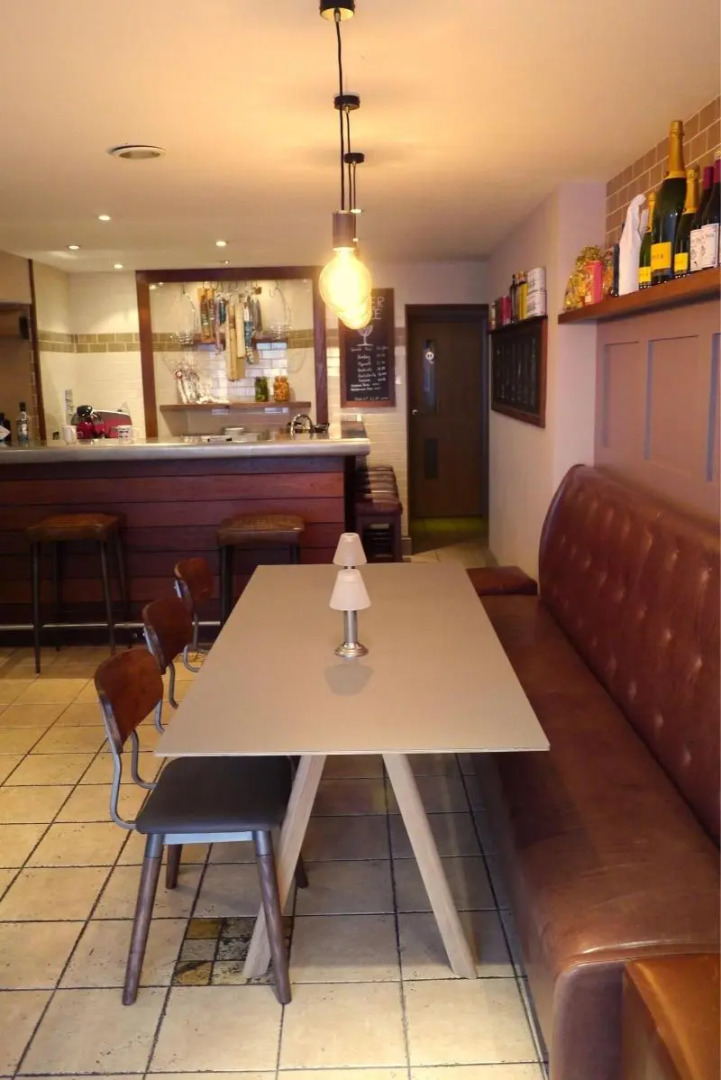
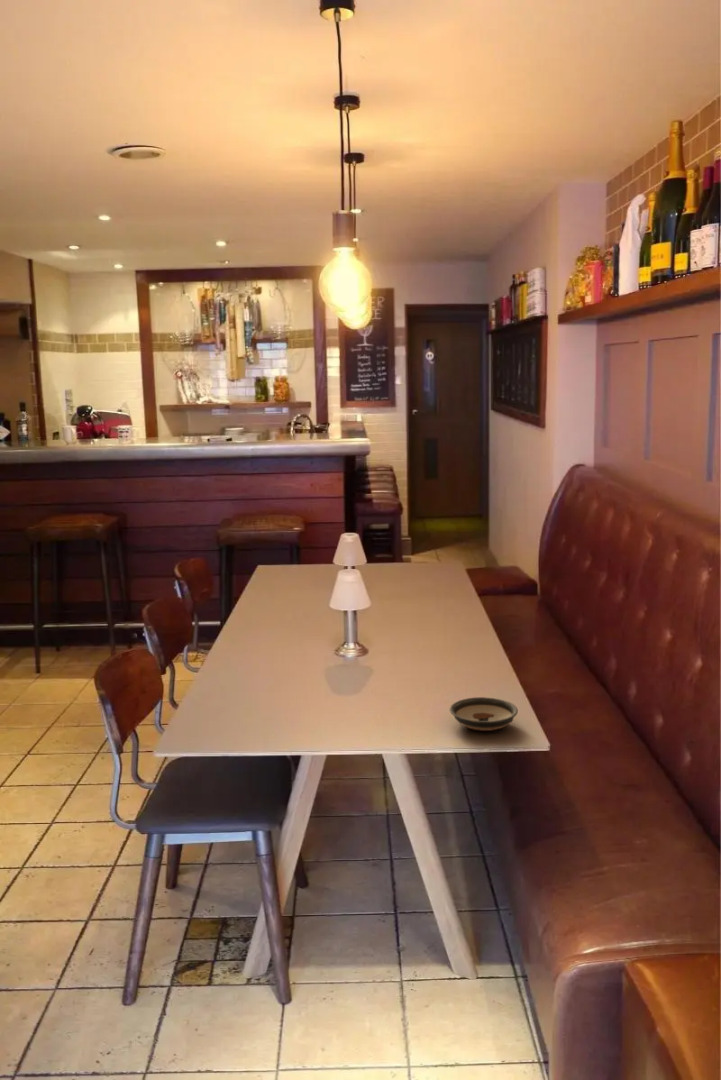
+ saucer [449,696,519,732]
